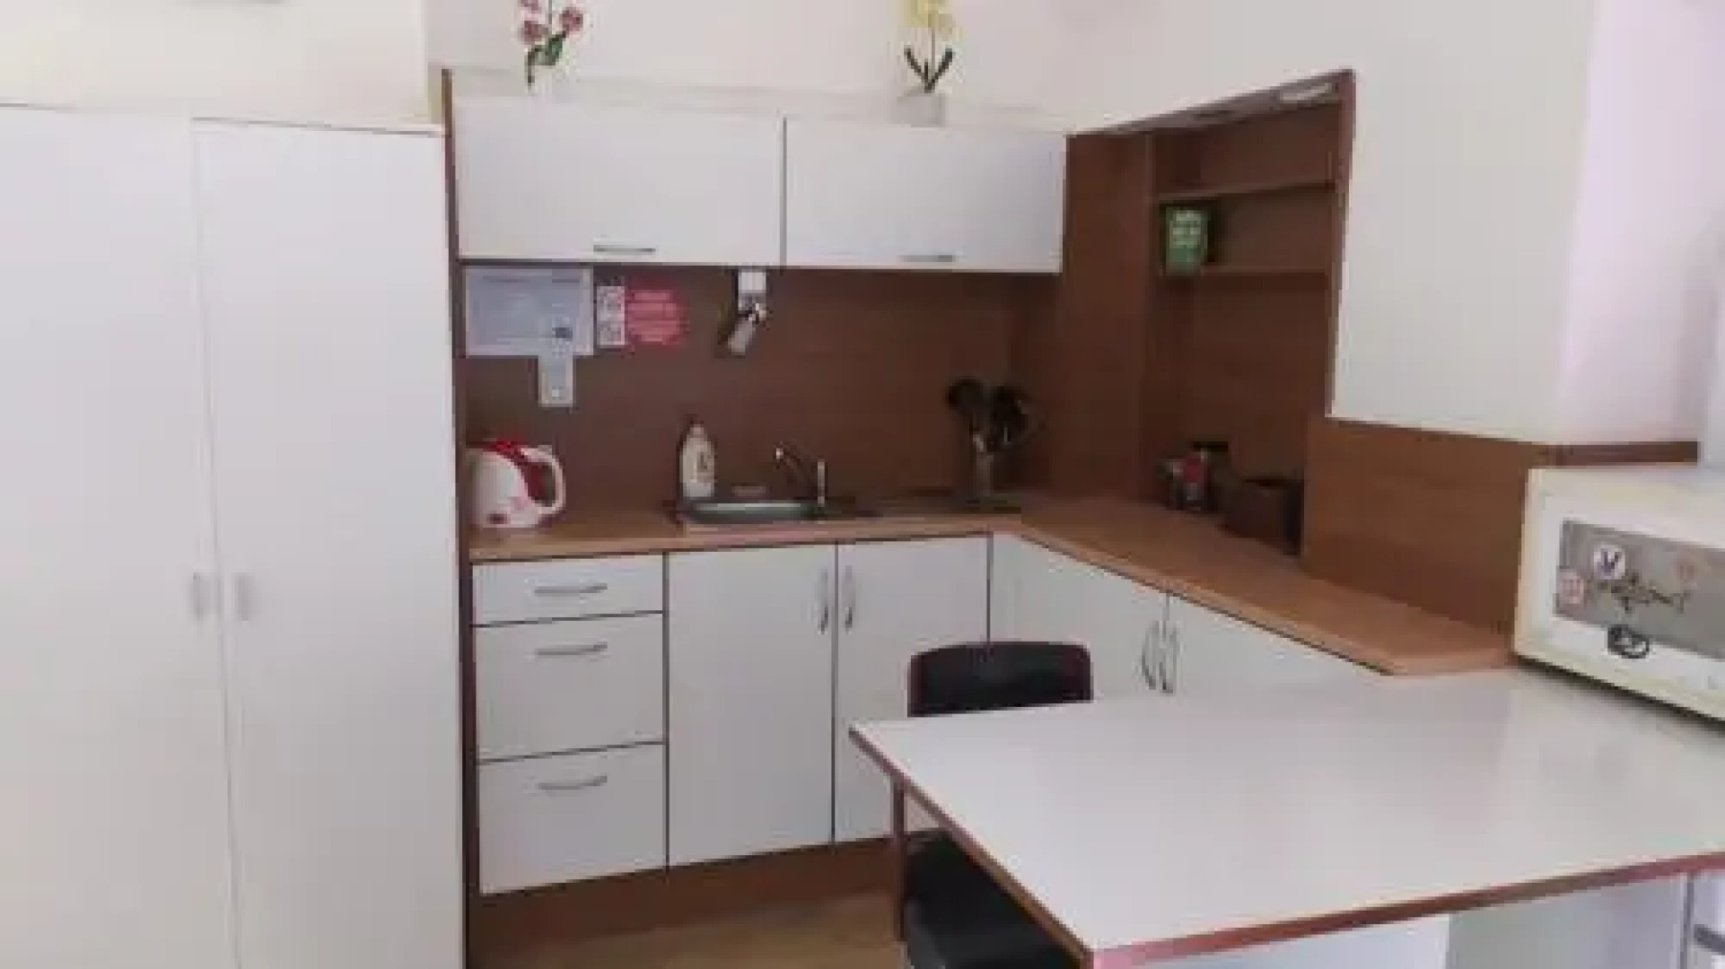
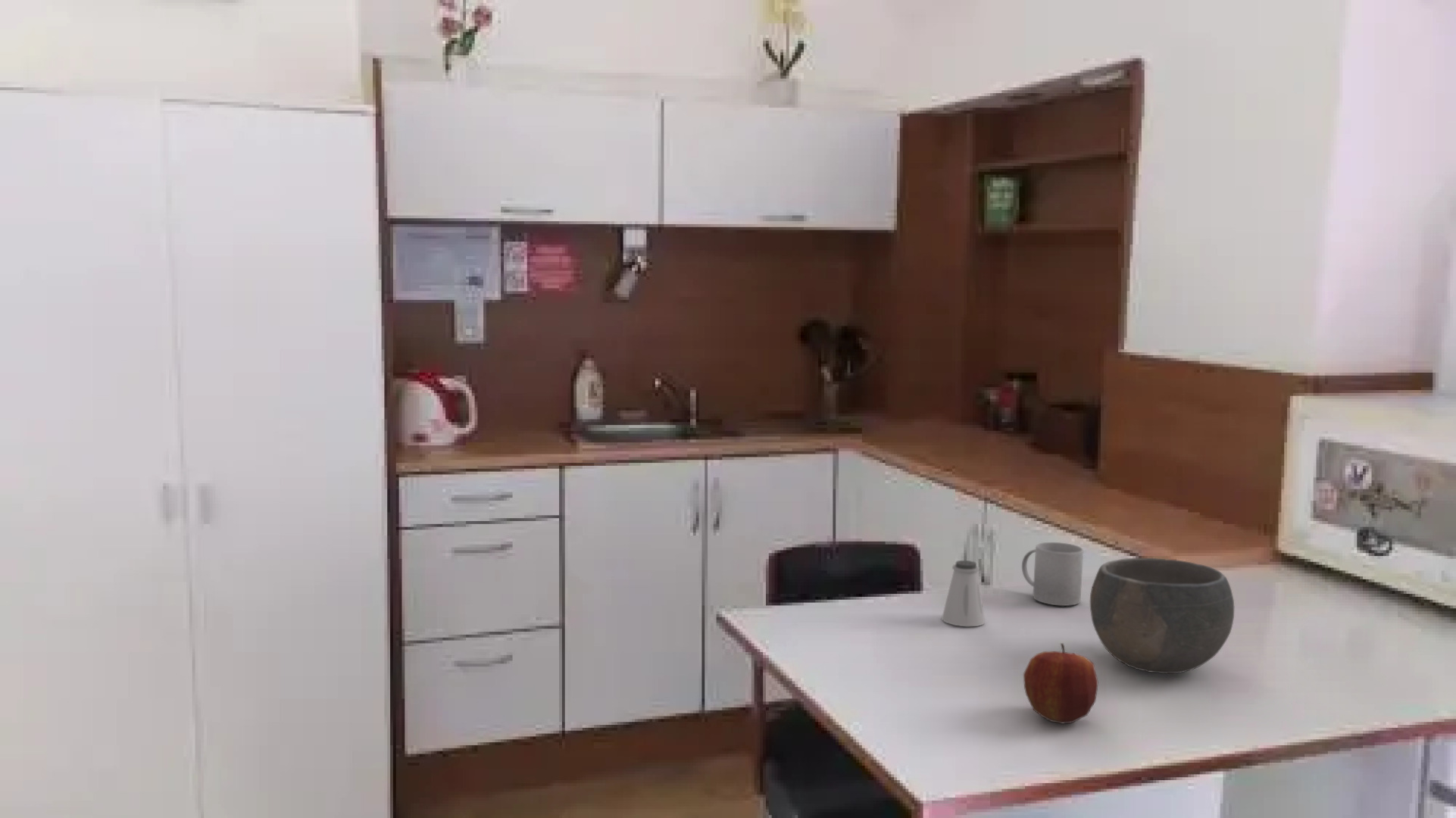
+ mug [1021,542,1084,607]
+ apple [1023,642,1098,724]
+ bowl [1089,557,1235,674]
+ saltshaker [941,560,986,627]
